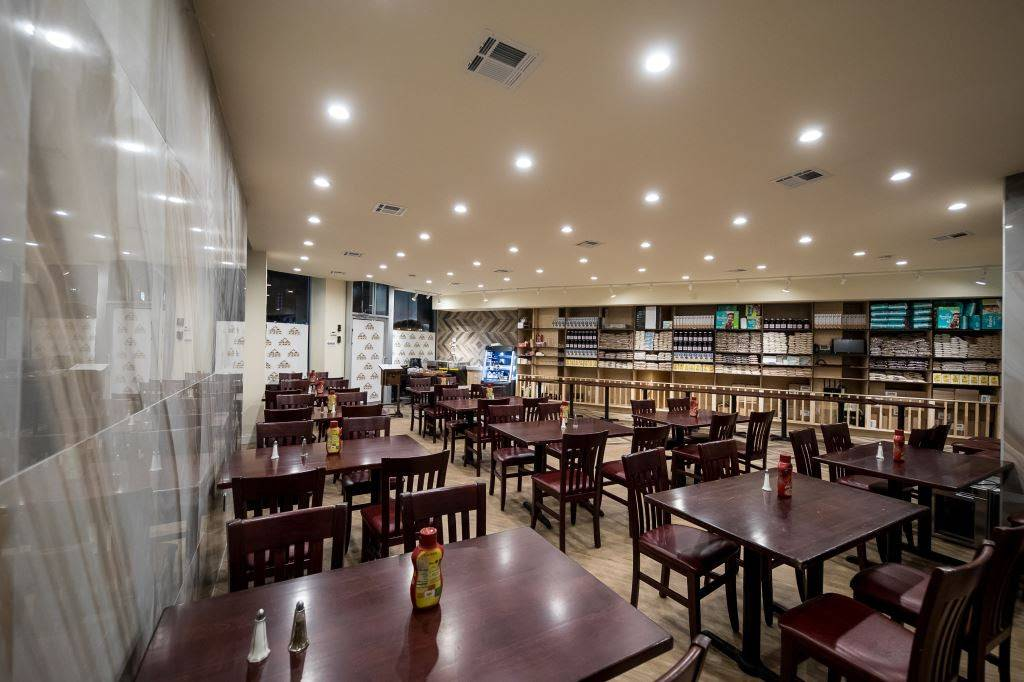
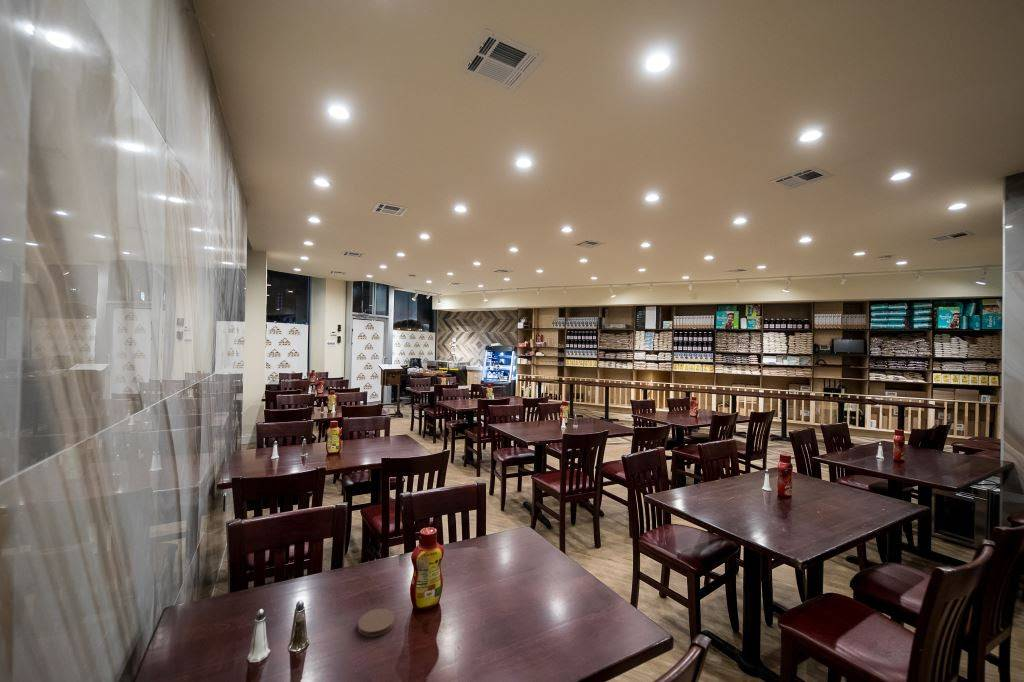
+ coaster [357,608,396,638]
